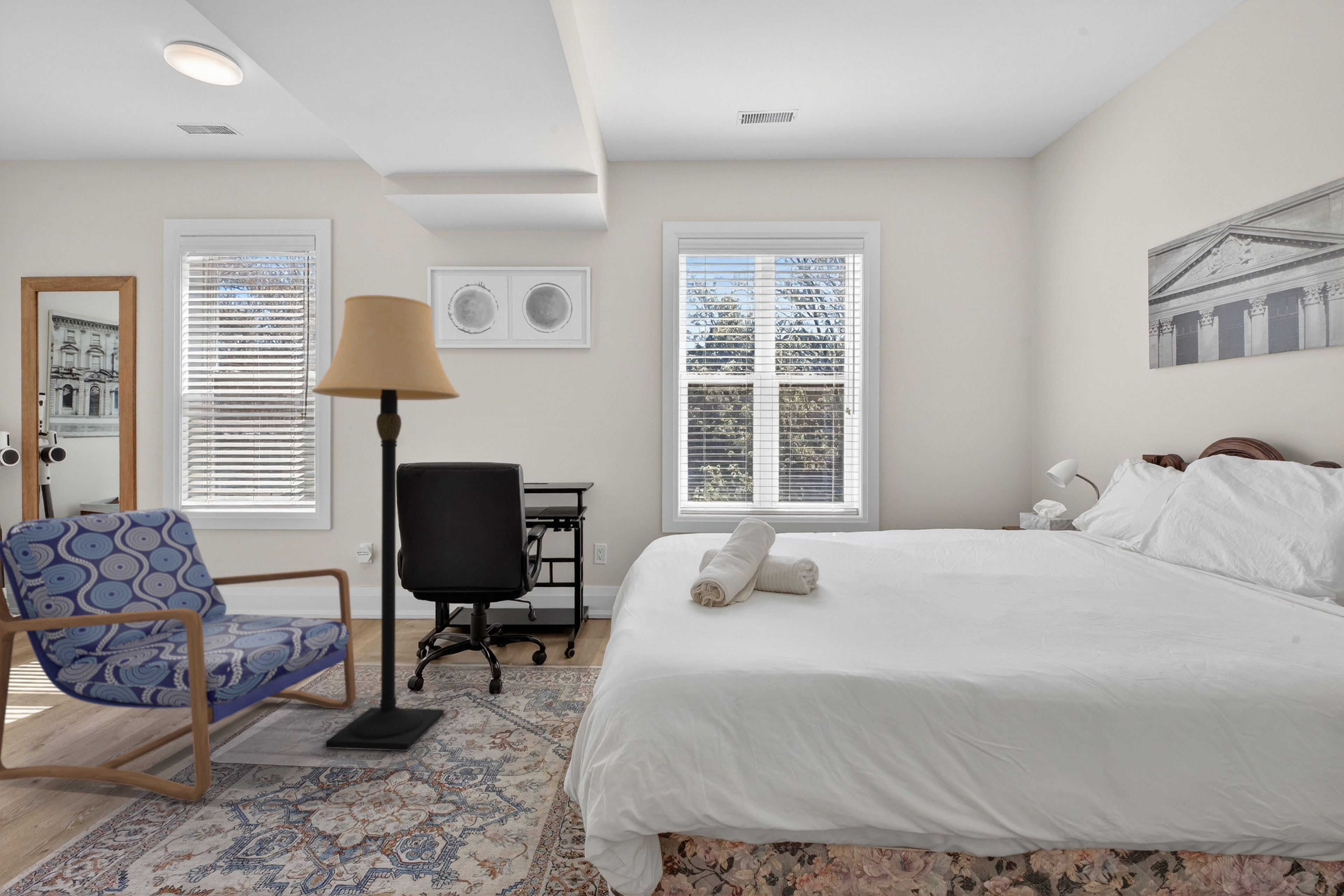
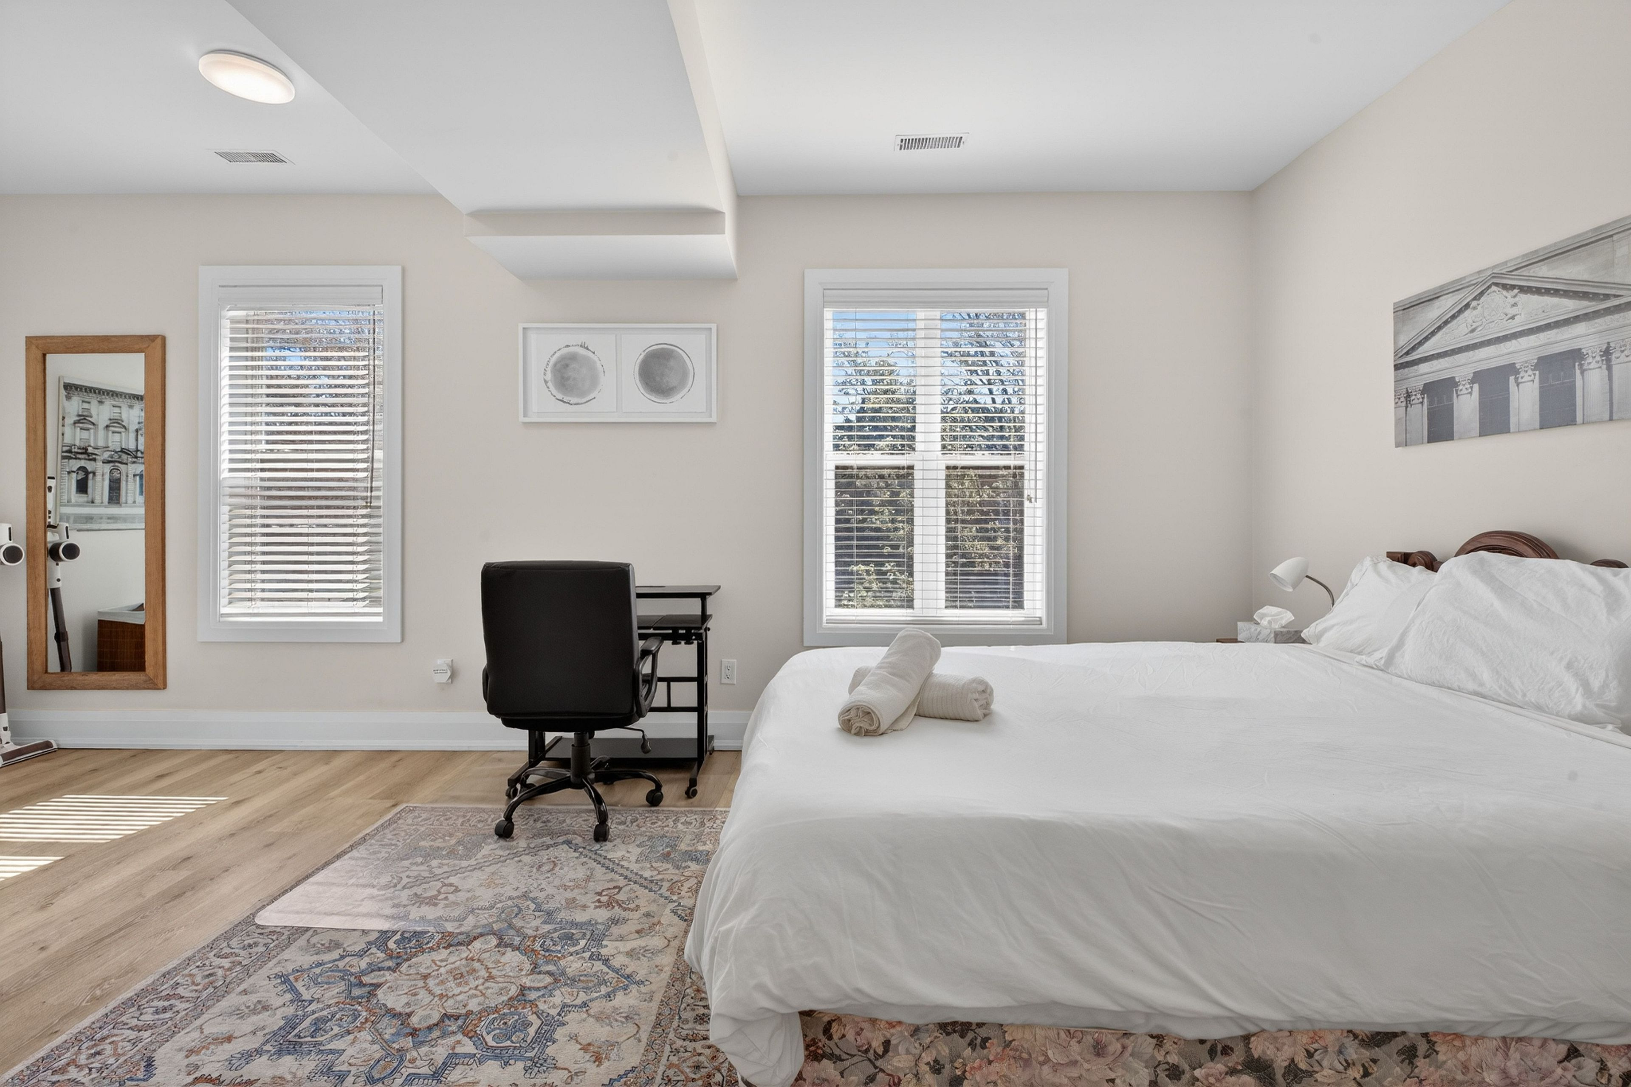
- armchair [0,508,357,802]
- lamp [311,295,460,751]
